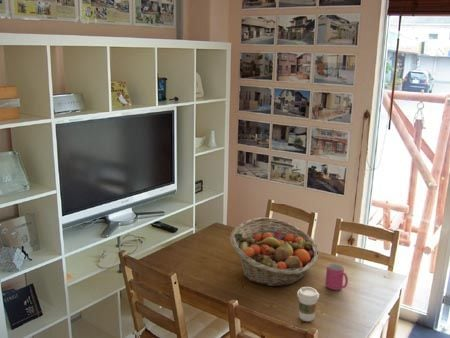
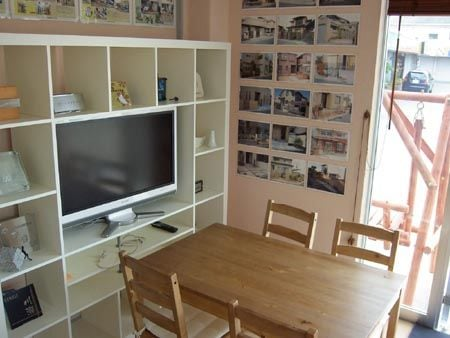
- mug [325,263,349,291]
- coffee cup [296,286,320,322]
- fruit basket [229,216,320,287]
